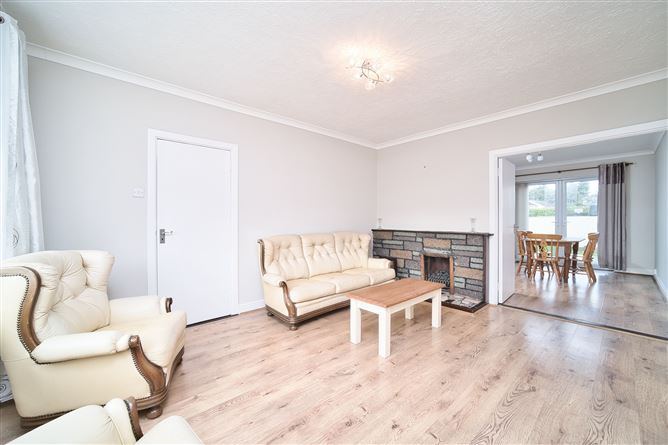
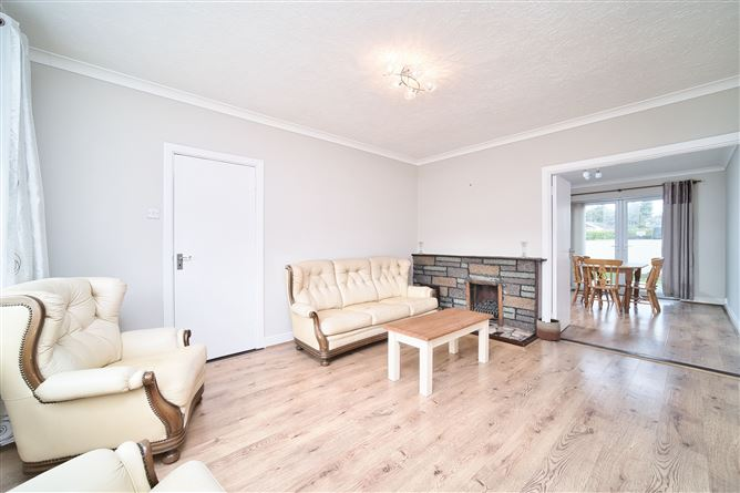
+ planter [536,317,562,341]
